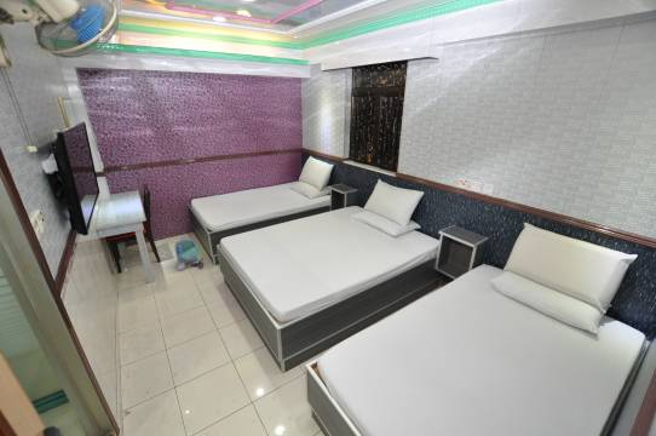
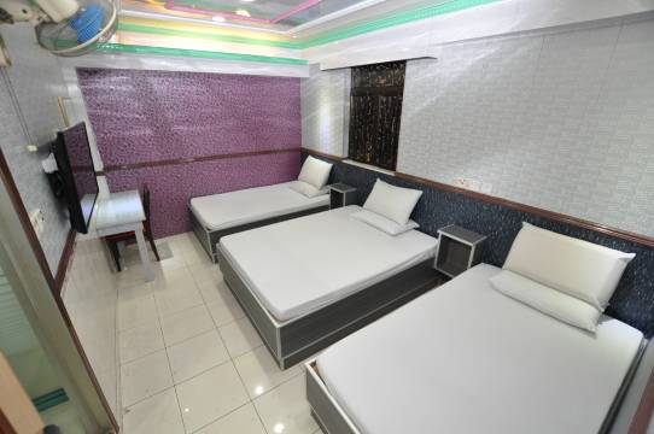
- backpack [173,236,205,271]
